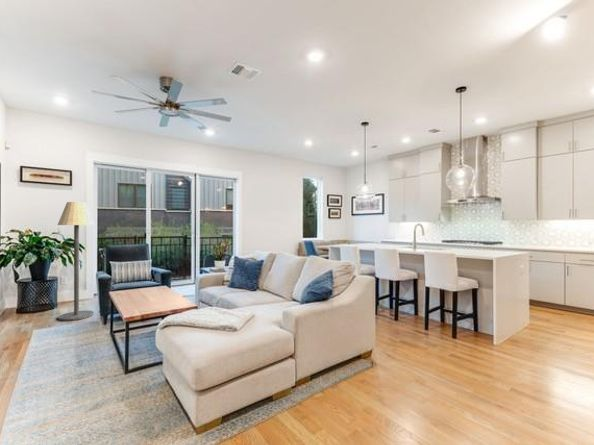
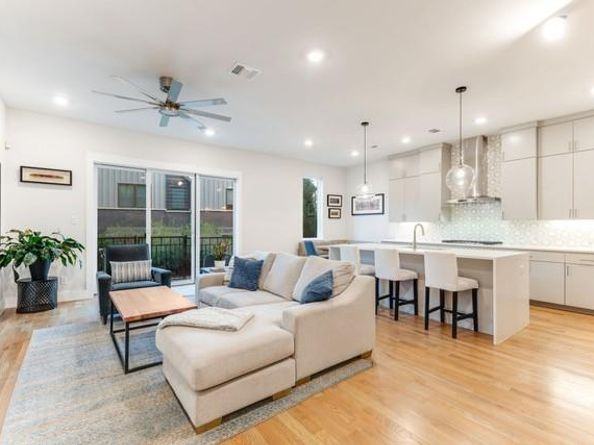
- floor lamp [57,201,95,322]
